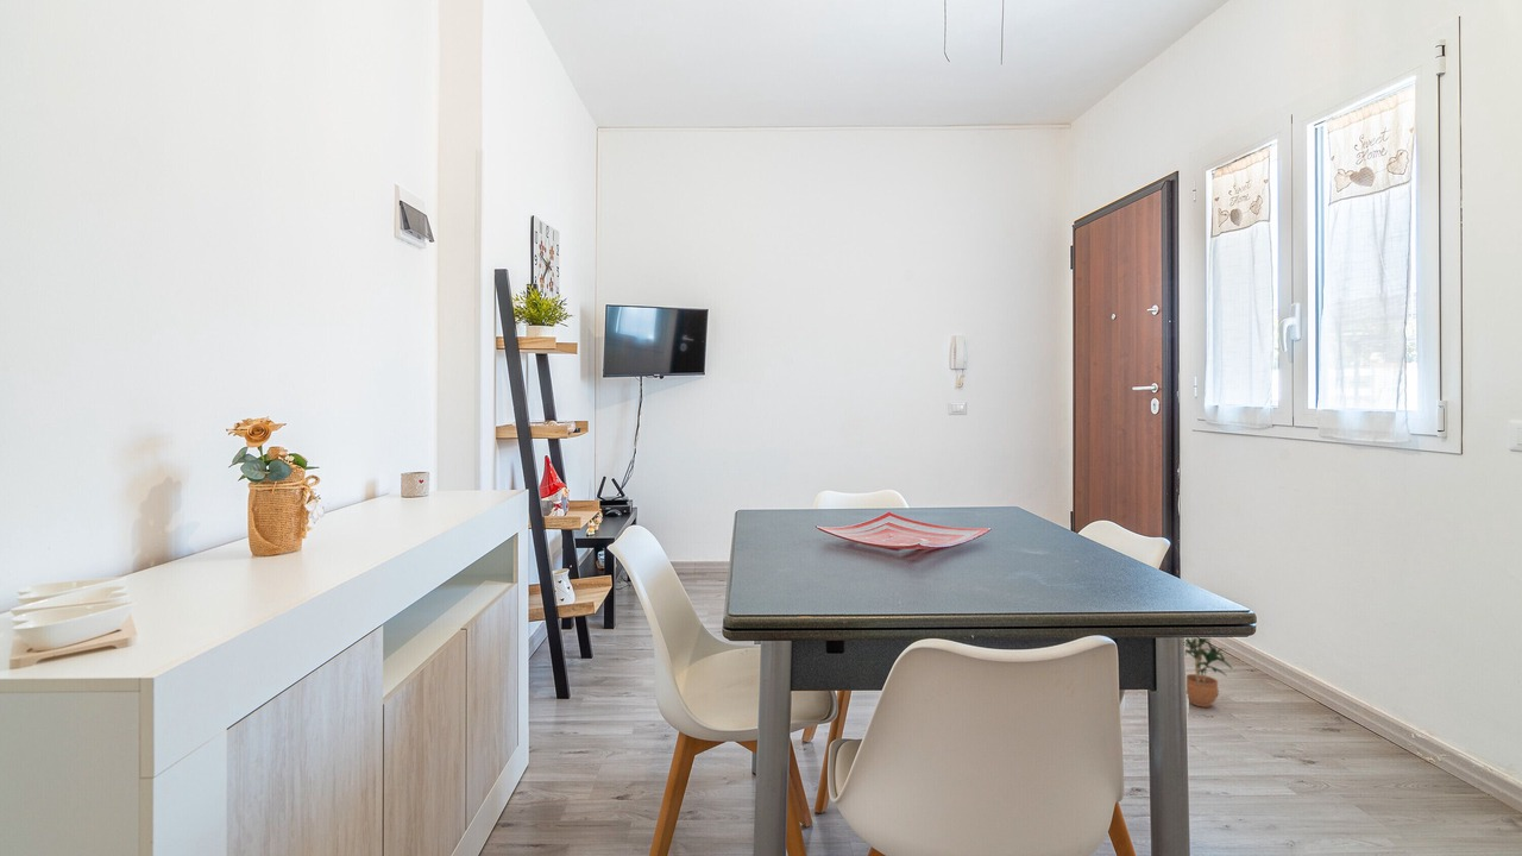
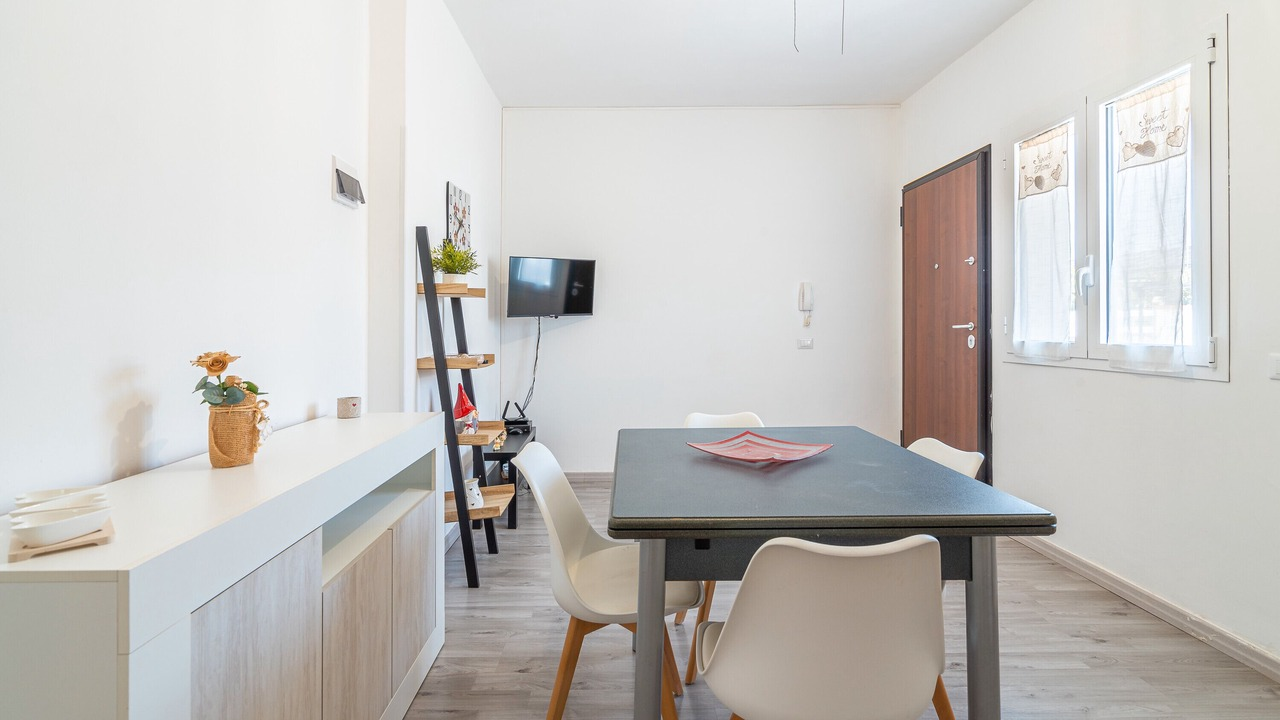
- potted plant [1184,637,1234,709]
